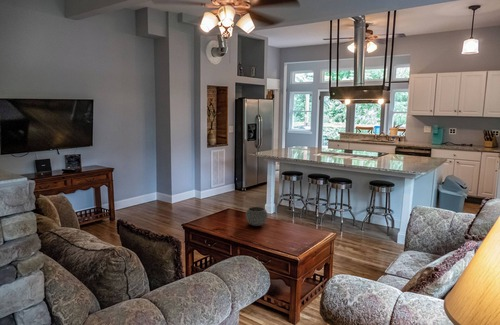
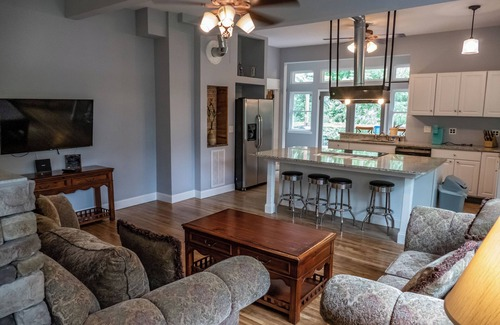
- bowl [245,206,269,227]
